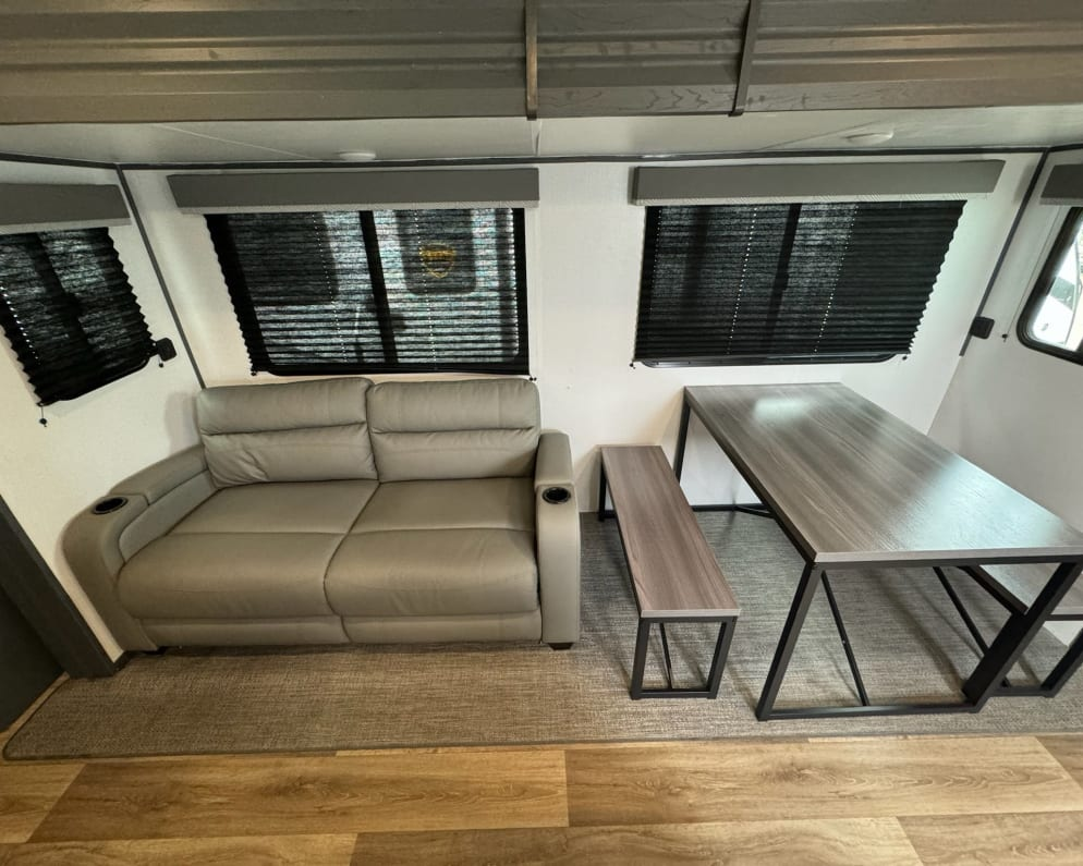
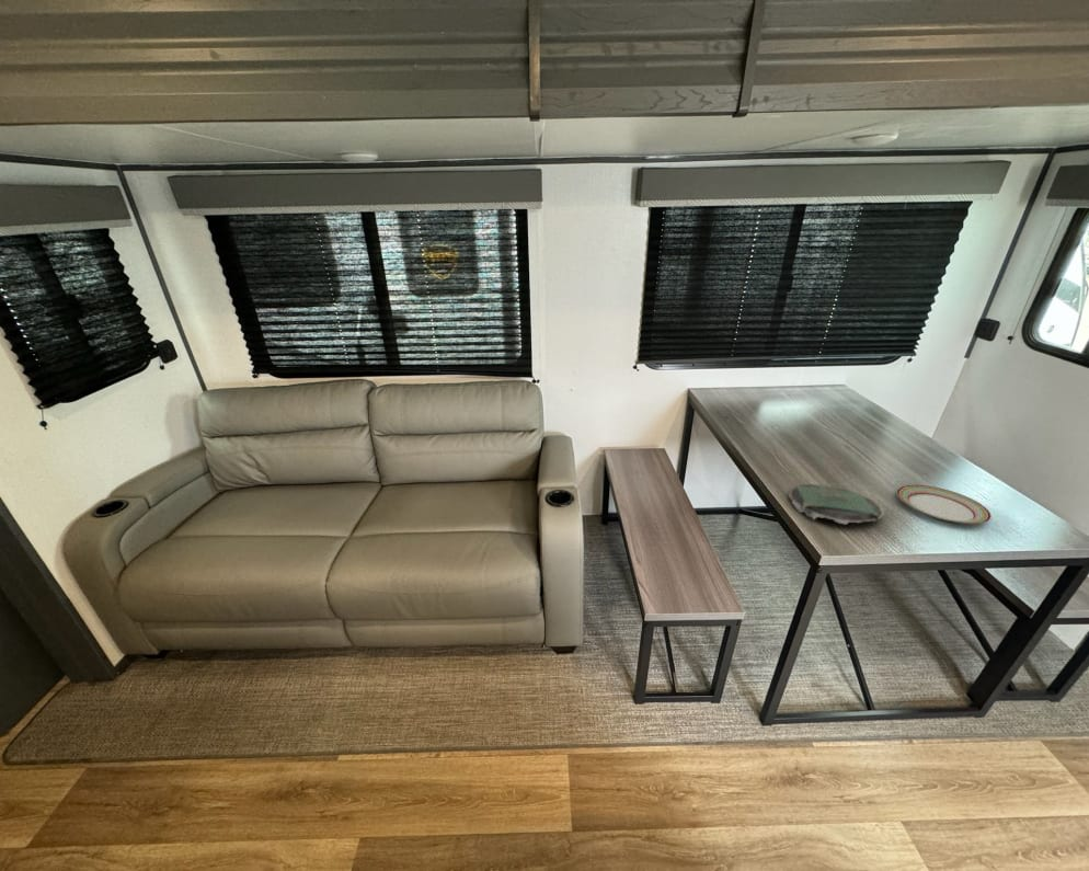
+ plate [788,482,886,526]
+ plate [896,484,993,525]
